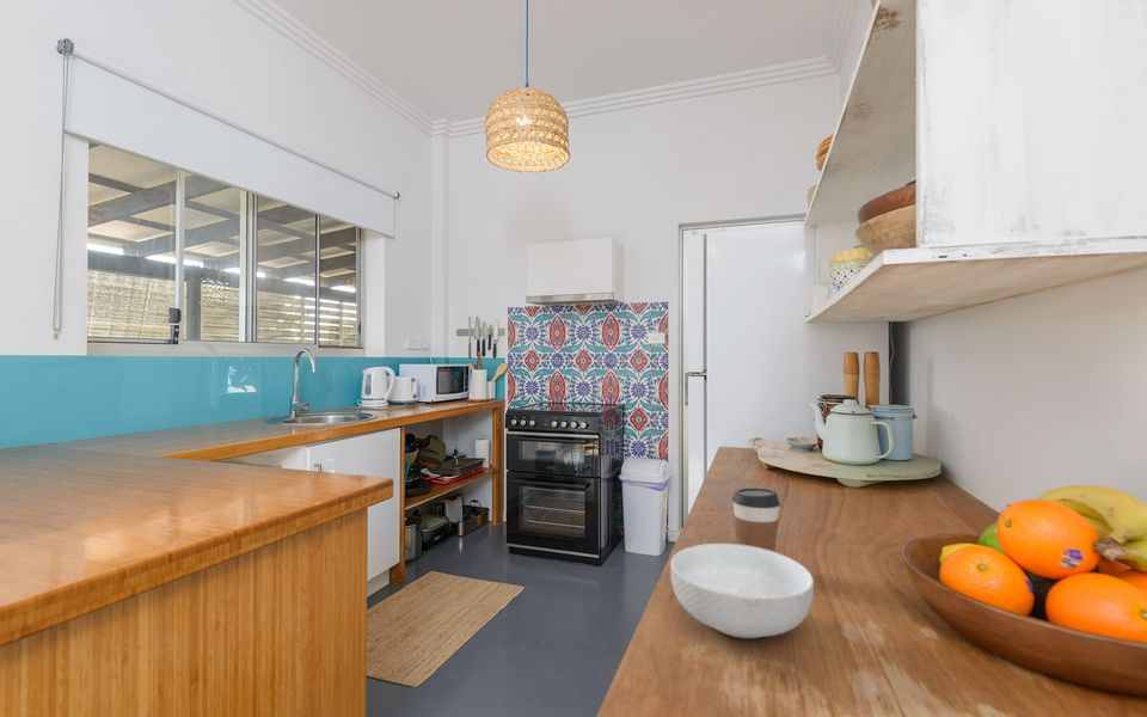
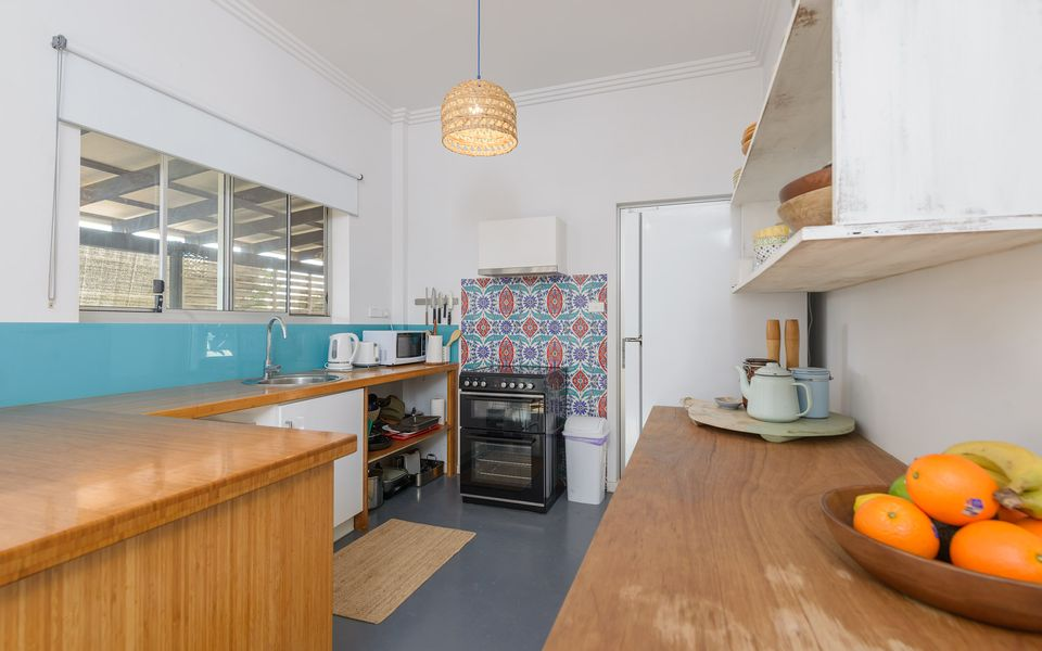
- cereal bowl [669,543,815,639]
- coffee cup [731,486,781,552]
